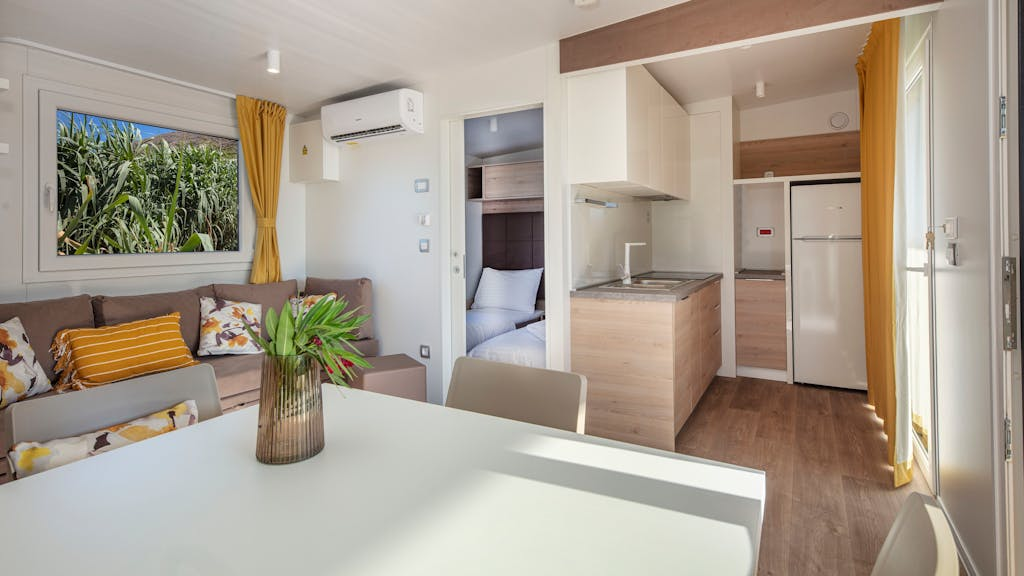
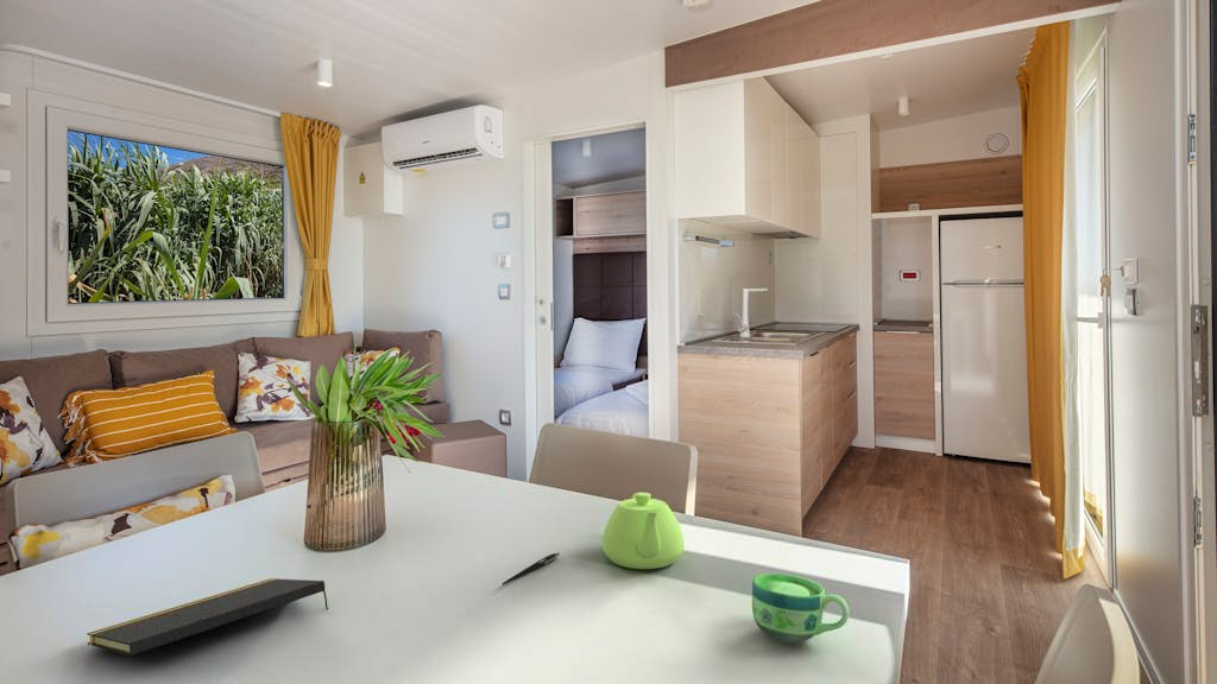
+ notepad [86,577,329,657]
+ cup [751,572,850,644]
+ pen [502,552,560,587]
+ teapot [601,492,686,570]
